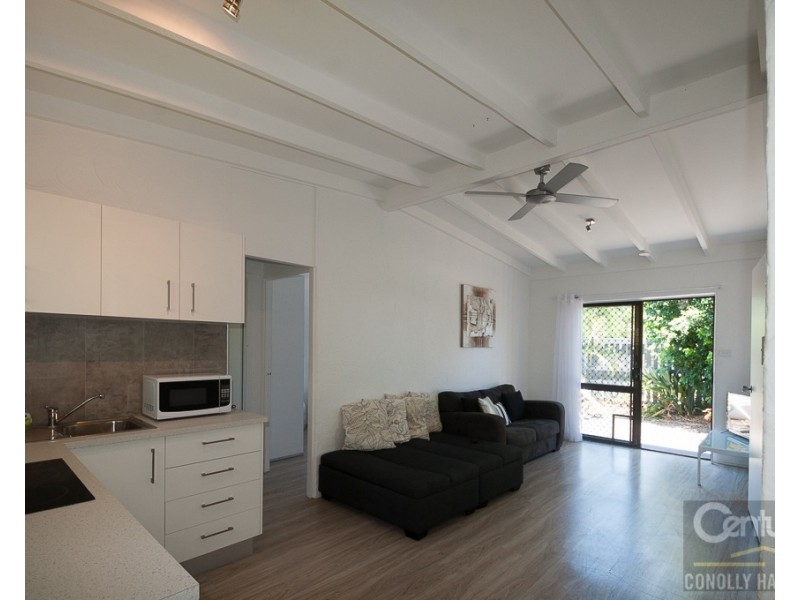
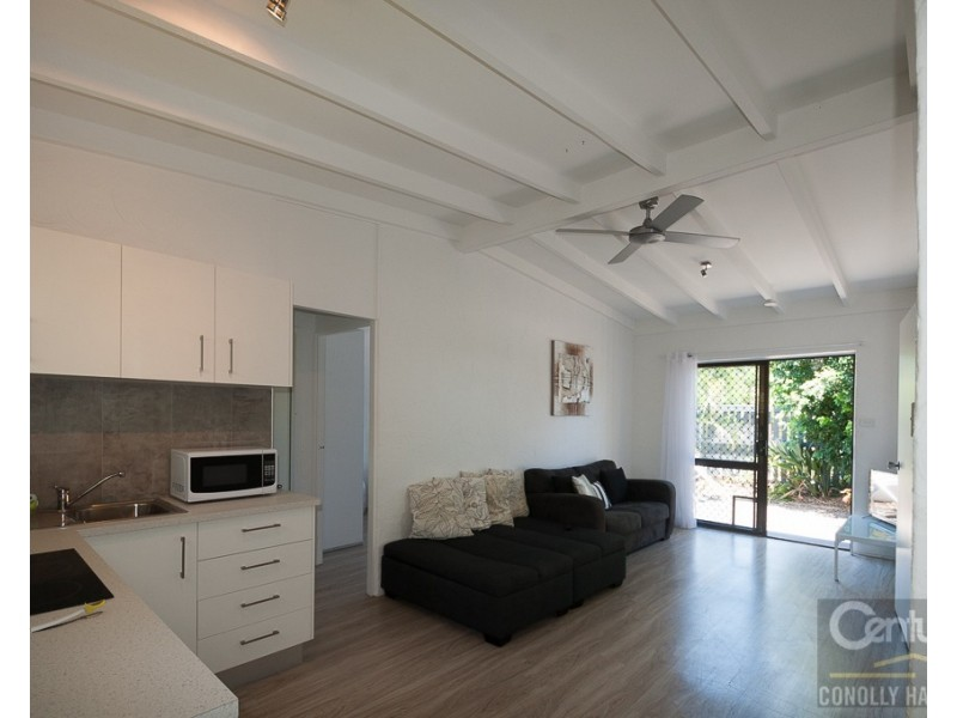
+ sword [30,598,106,633]
